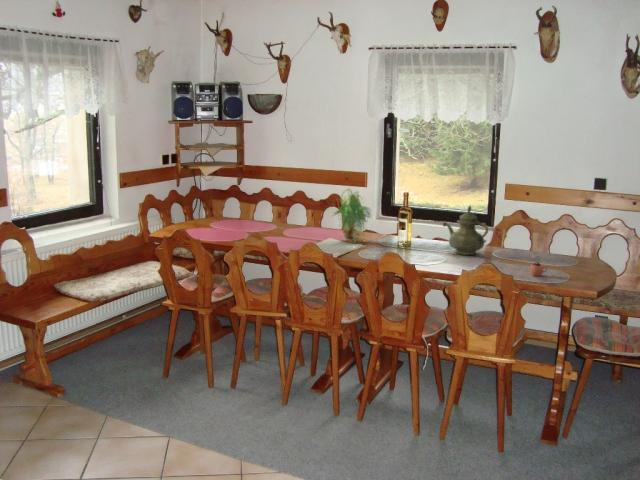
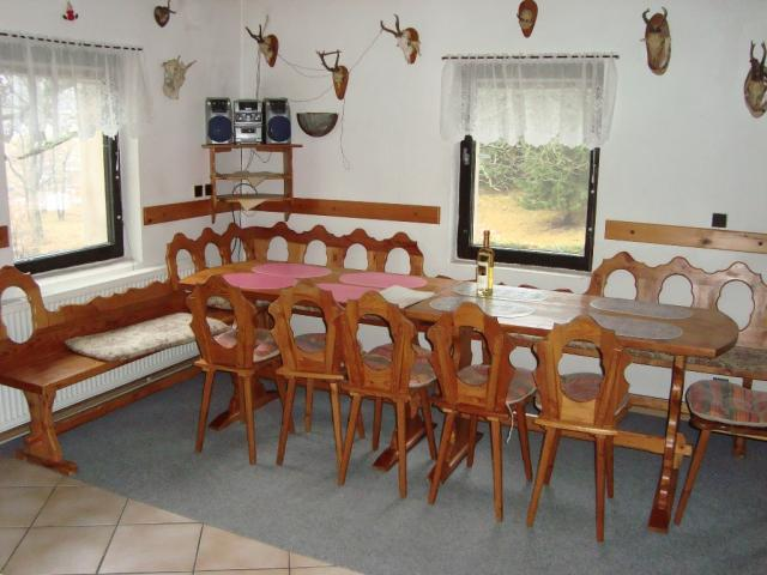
- teapot [442,204,489,256]
- cocoa [530,255,548,277]
- plant [330,187,374,249]
